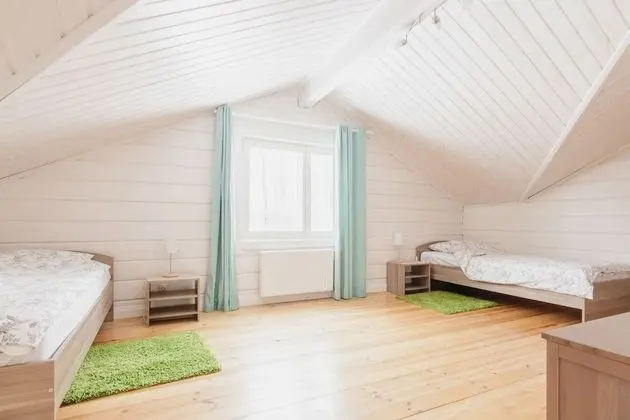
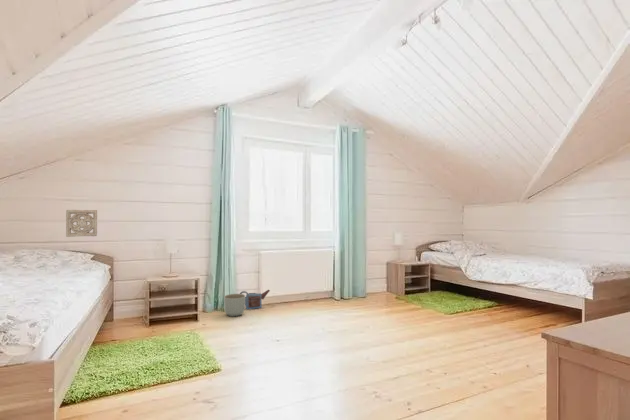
+ planter [223,293,246,317]
+ watering can [239,289,271,310]
+ wall ornament [65,209,98,238]
